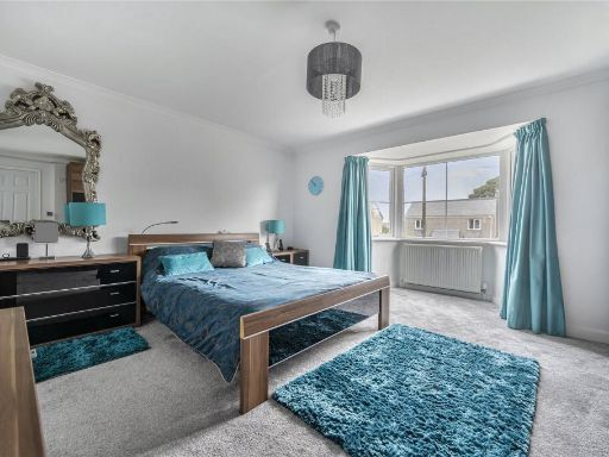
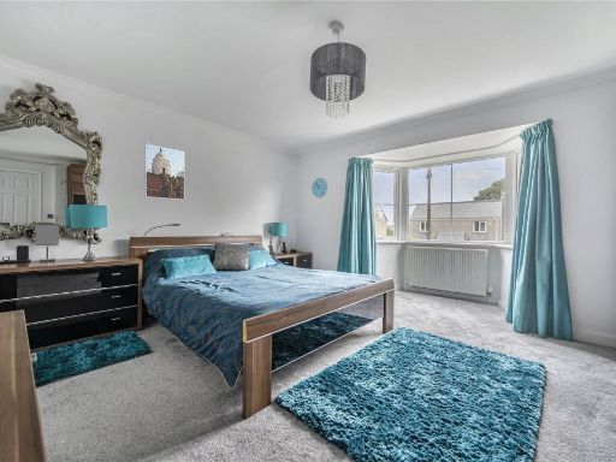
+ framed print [143,143,186,201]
